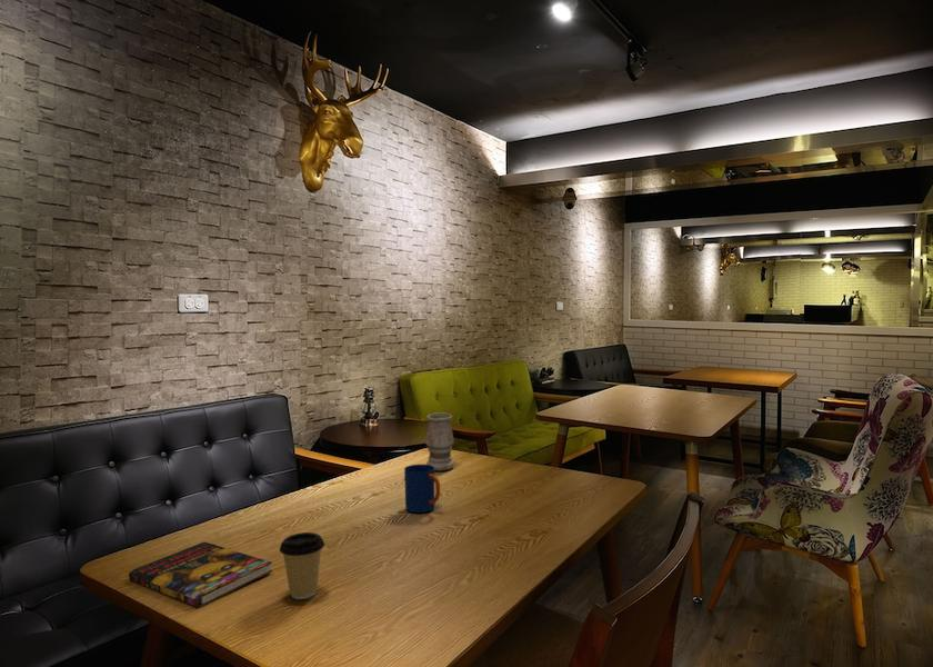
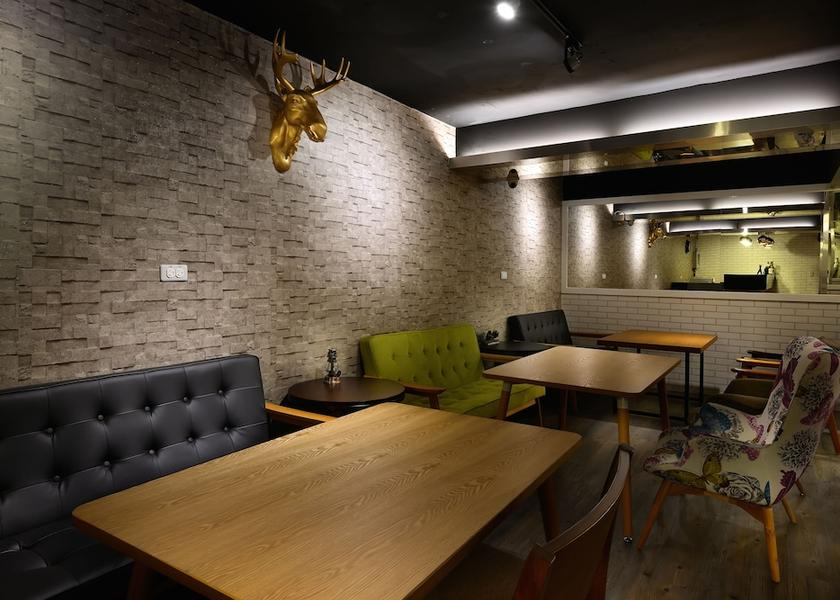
- vase [424,411,455,471]
- mug [403,464,441,514]
- coffee cup [279,531,325,600]
- book [128,541,273,608]
